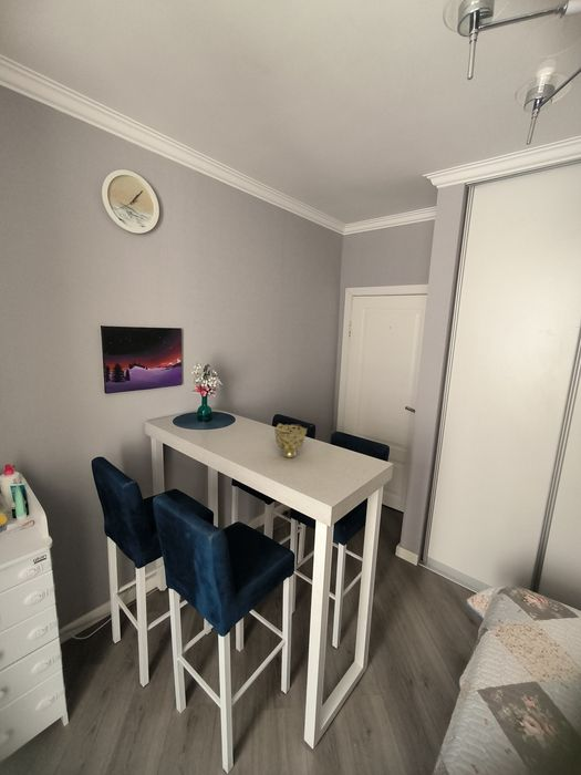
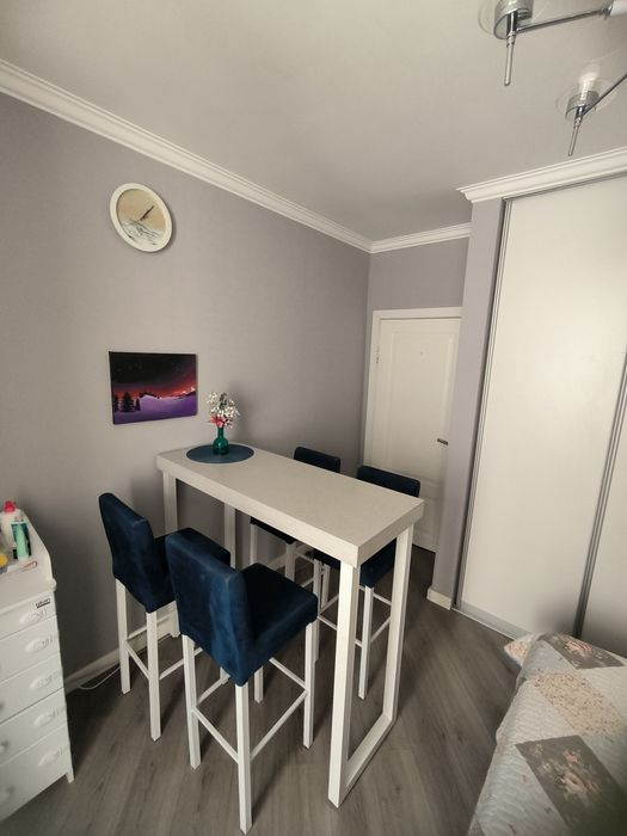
- decorative bowl [273,423,308,459]
